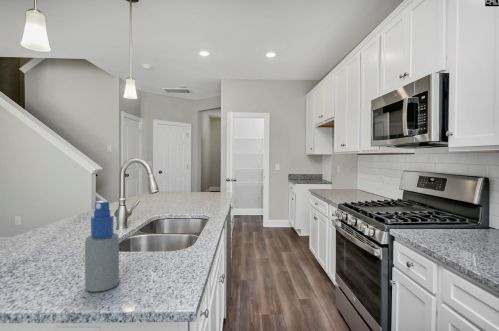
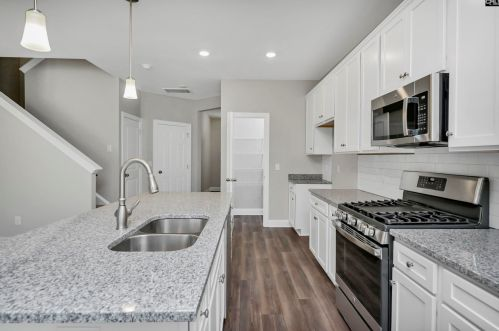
- spray bottle [84,200,120,293]
